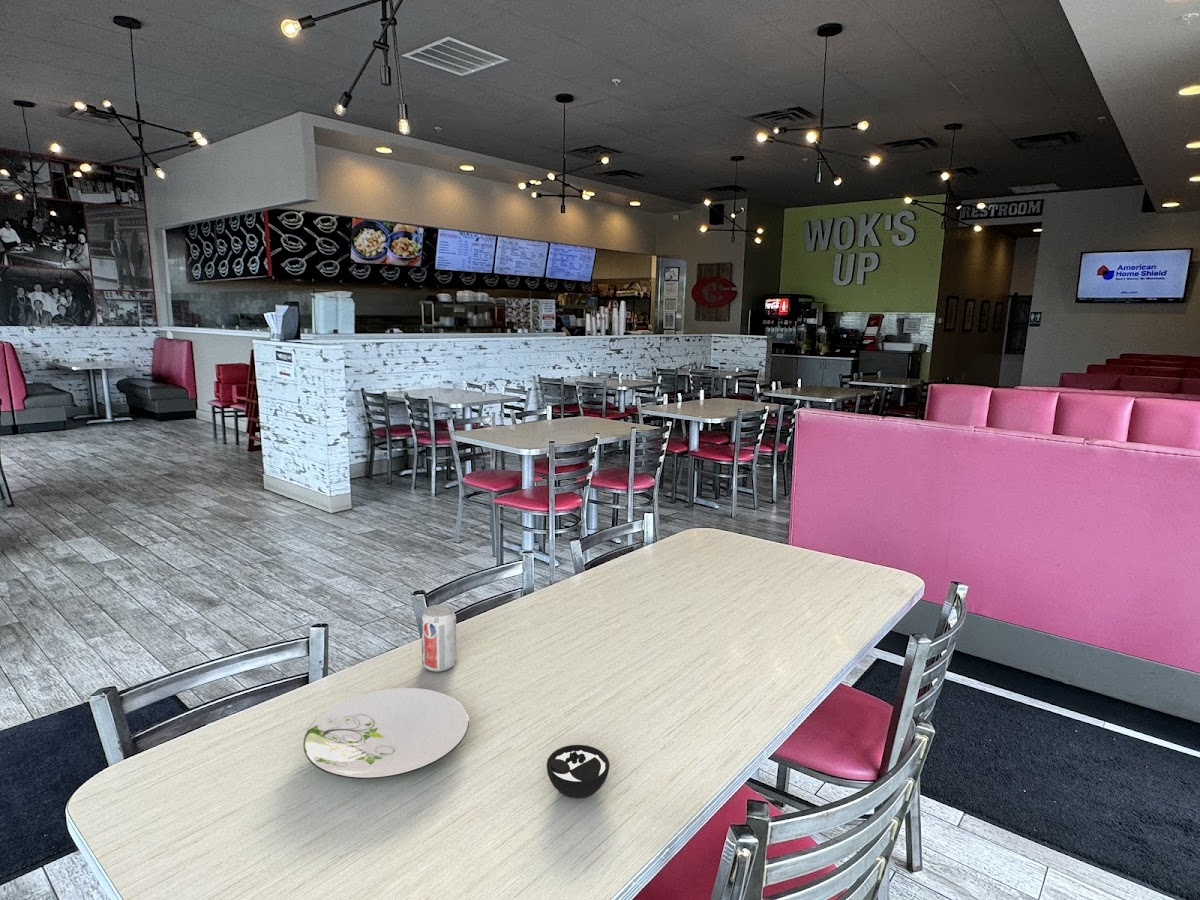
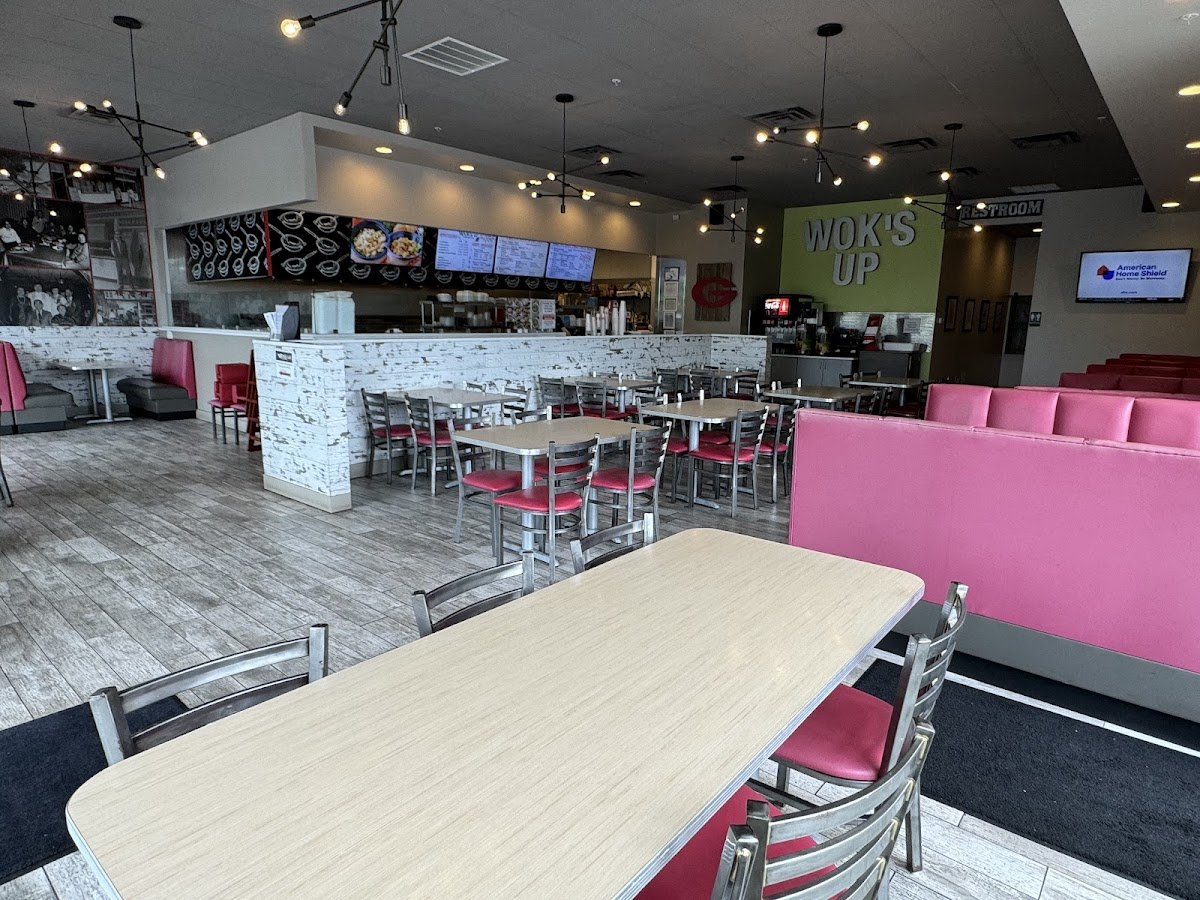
- pop [420,604,458,673]
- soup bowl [546,744,610,799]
- plate [302,687,470,780]
